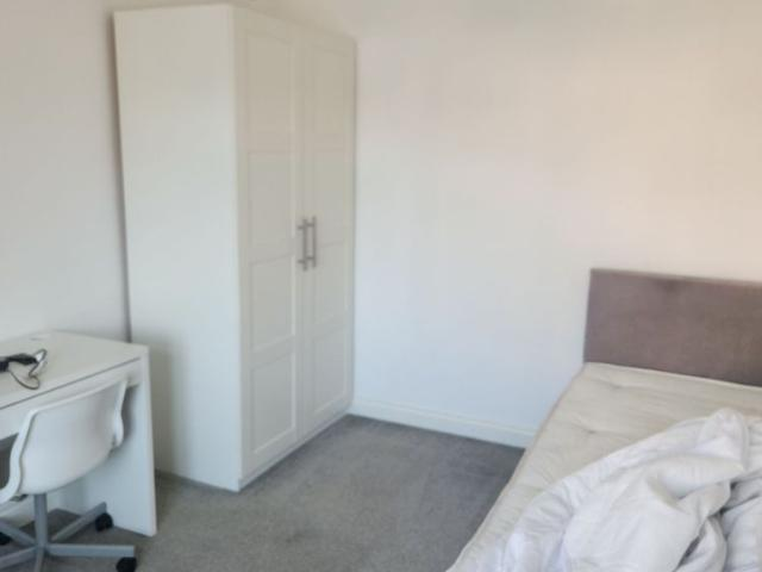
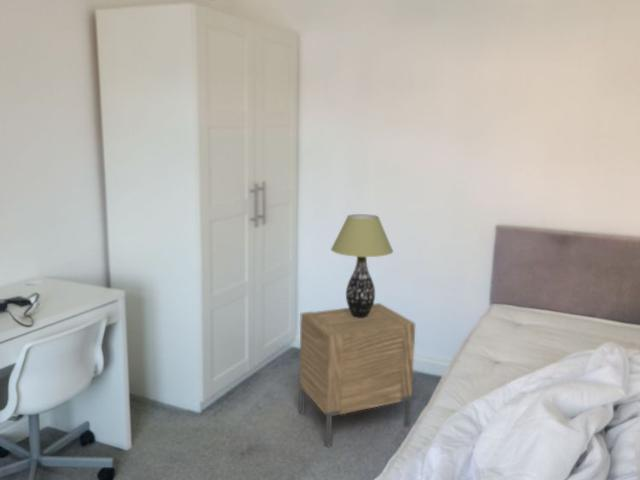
+ nightstand [298,302,417,448]
+ table lamp [330,213,394,318]
